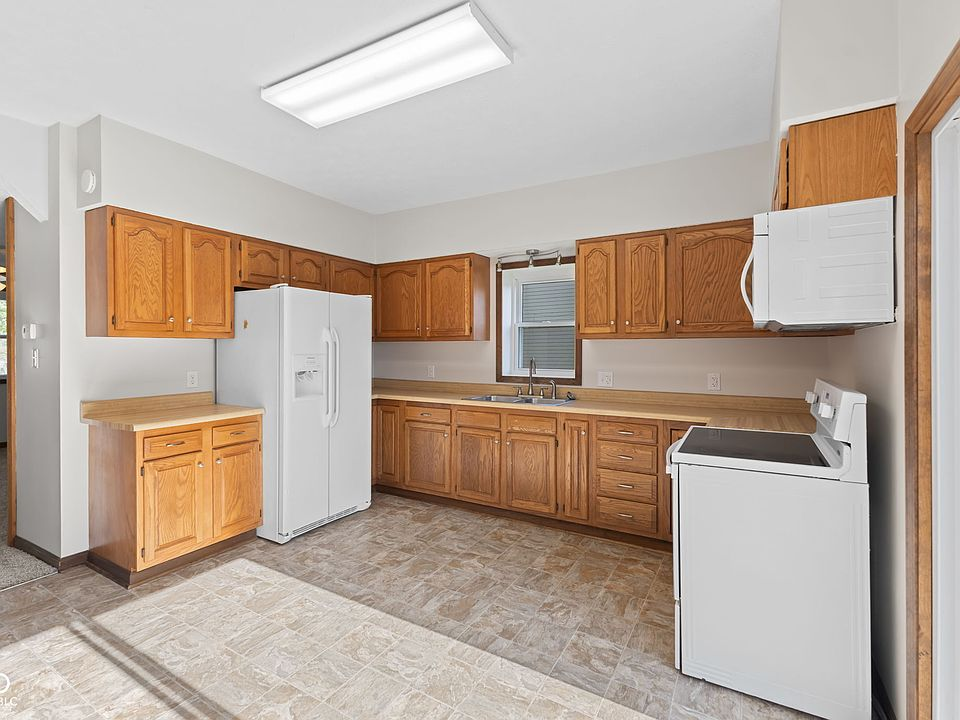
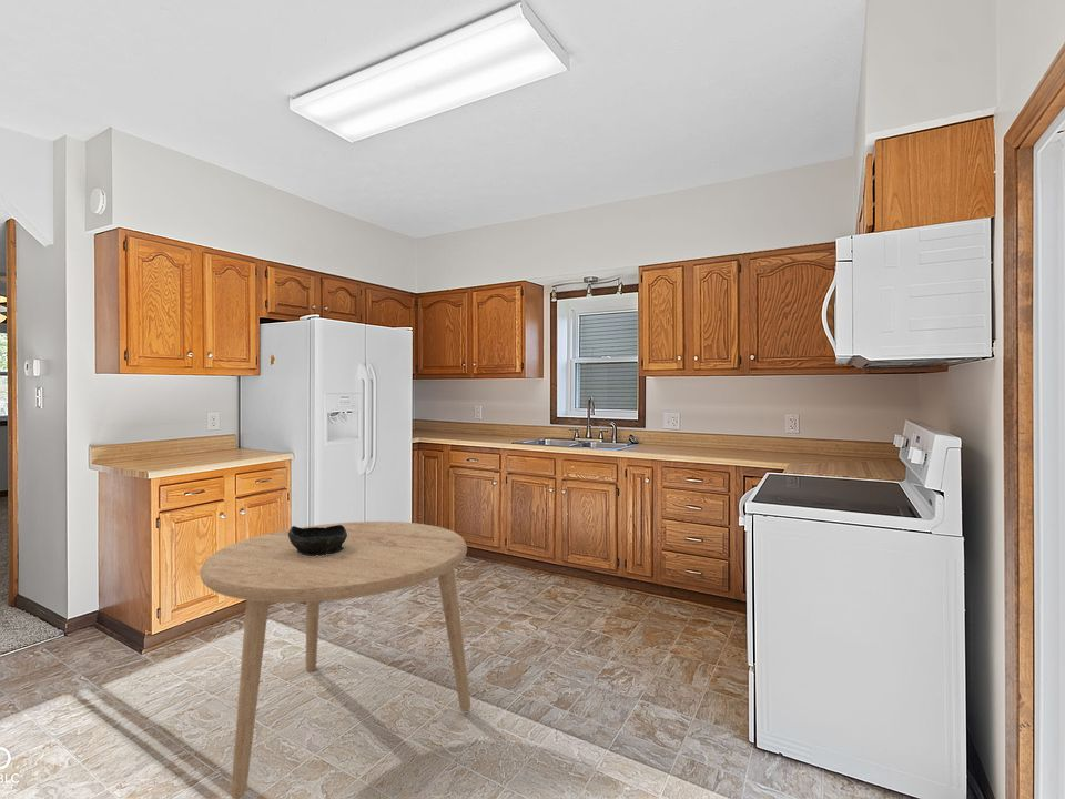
+ bowl [287,525,347,556]
+ dining table [199,520,471,799]
